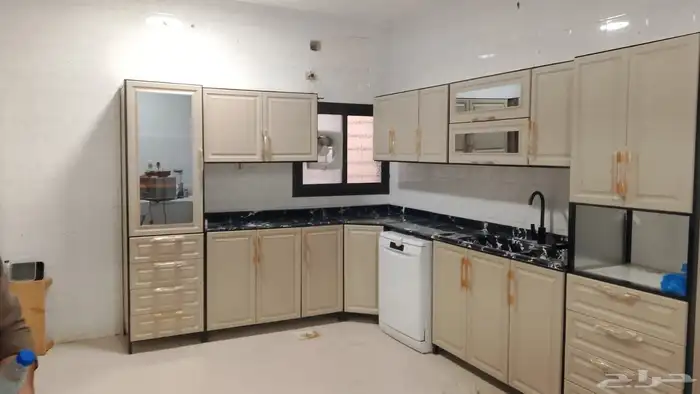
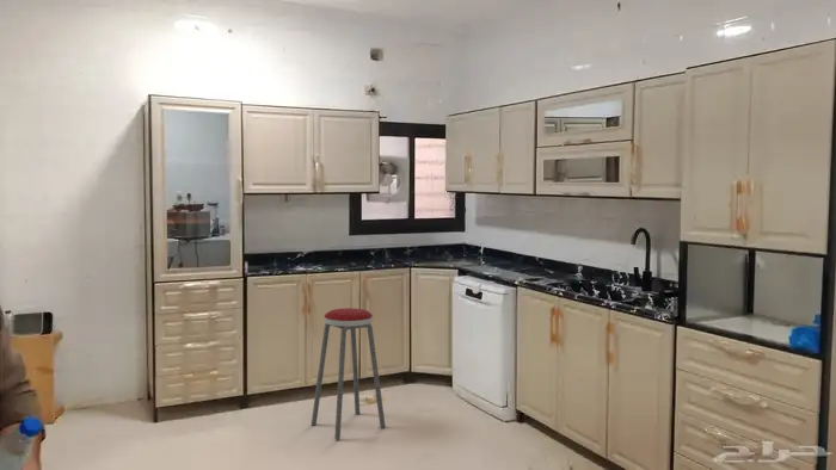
+ music stool [311,307,387,440]
